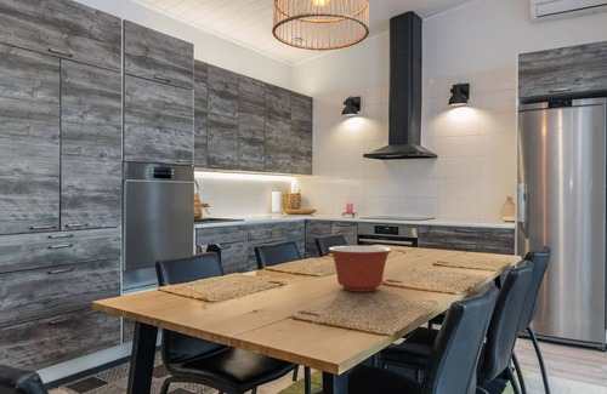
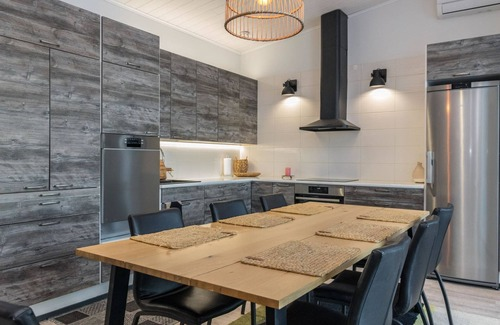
- mixing bowl [327,245,393,293]
